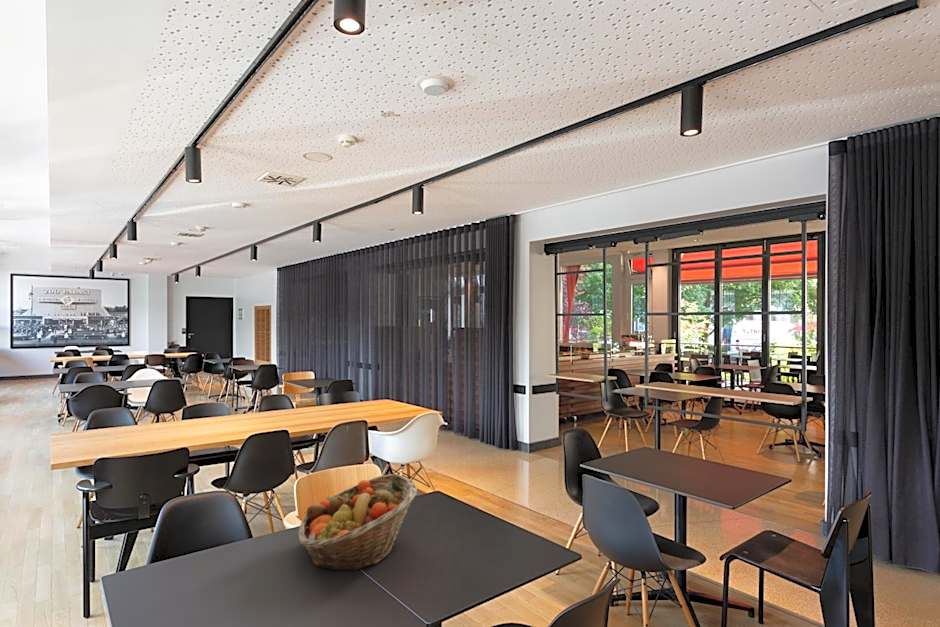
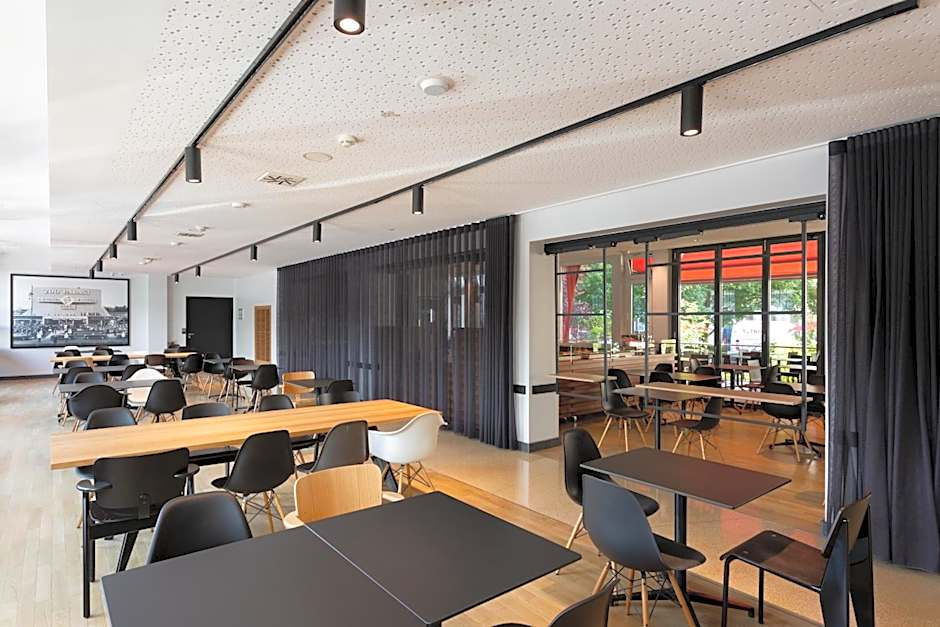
- fruit basket [297,473,418,572]
